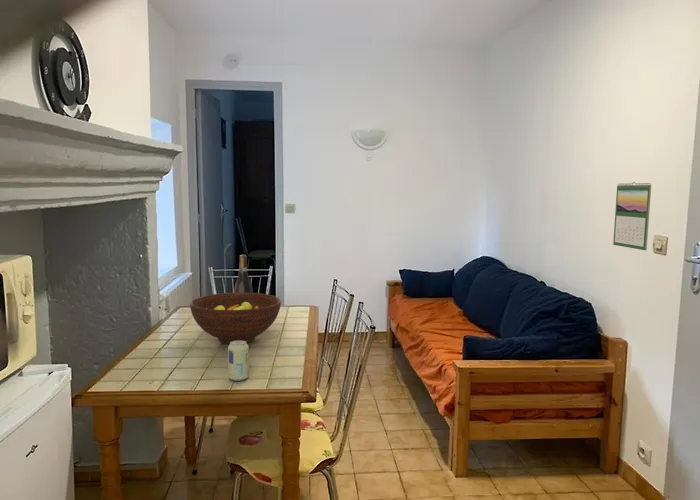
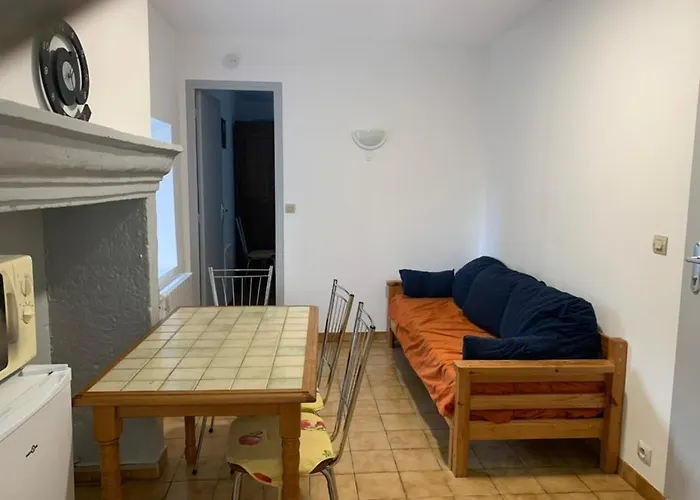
- fruit bowl [189,292,282,345]
- wine bottle [233,254,254,293]
- calendar [612,181,652,251]
- beverage can [227,340,250,382]
